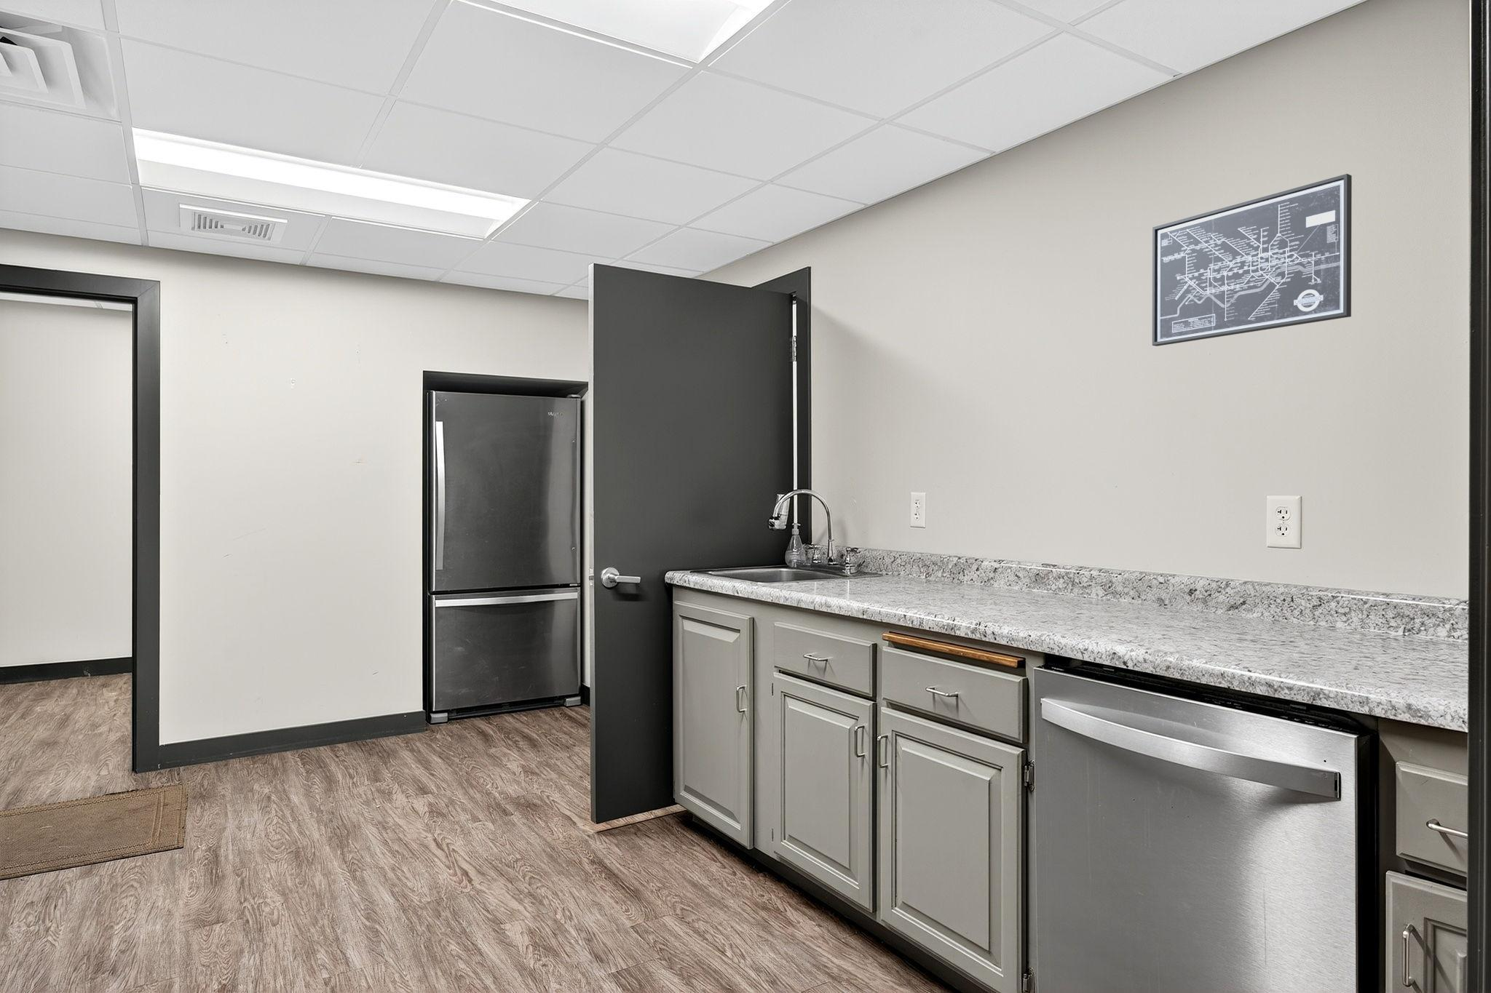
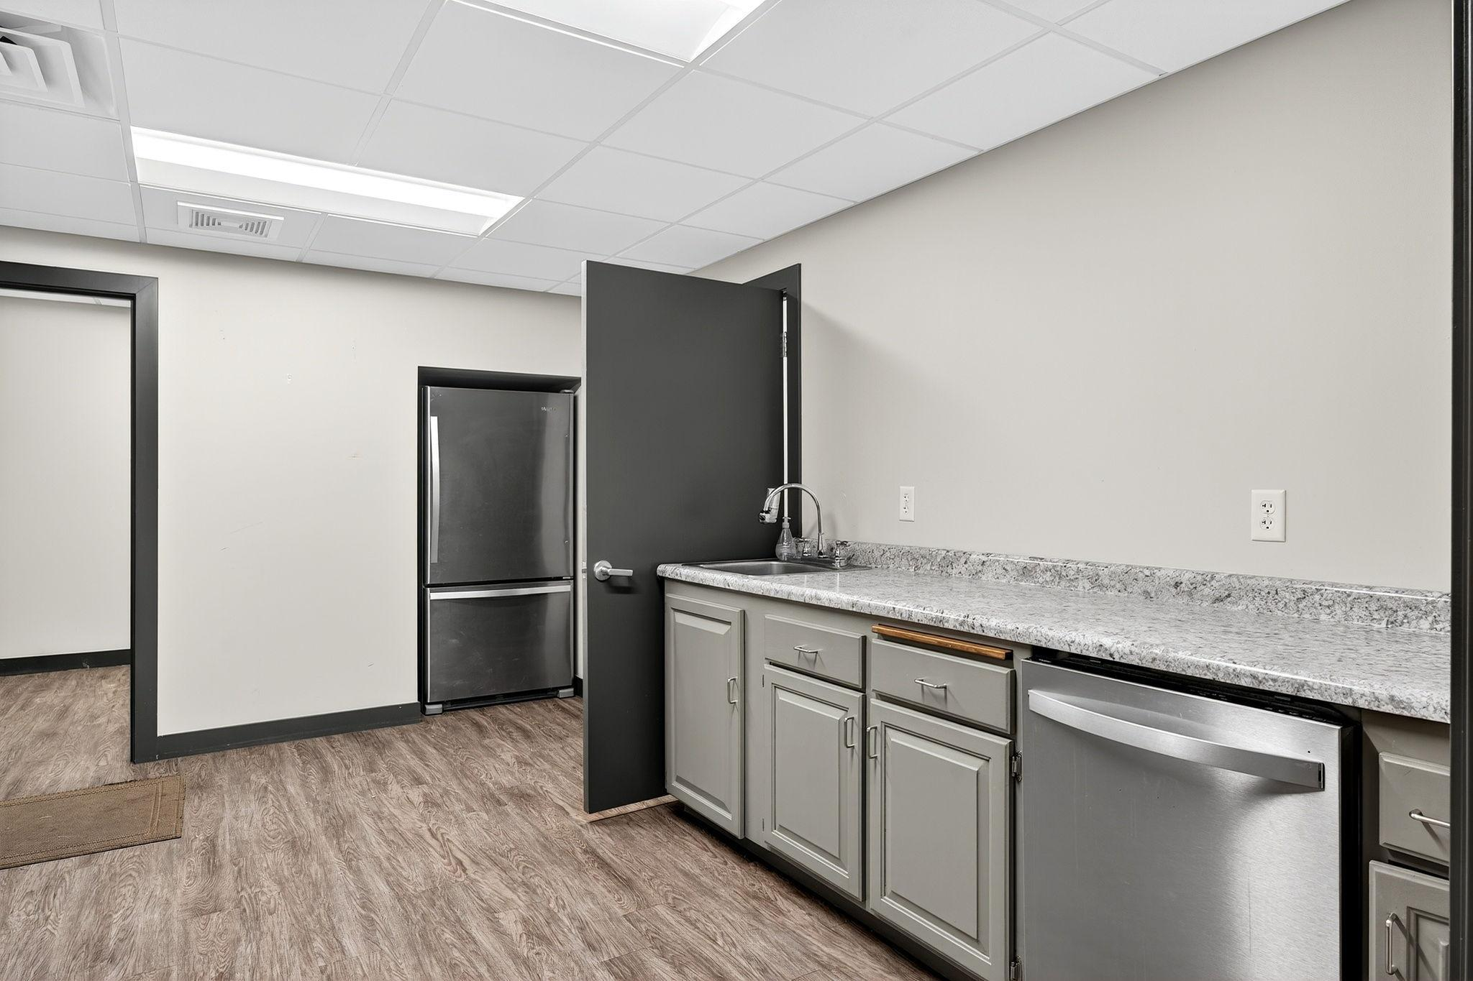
- wall art [1152,173,1352,347]
